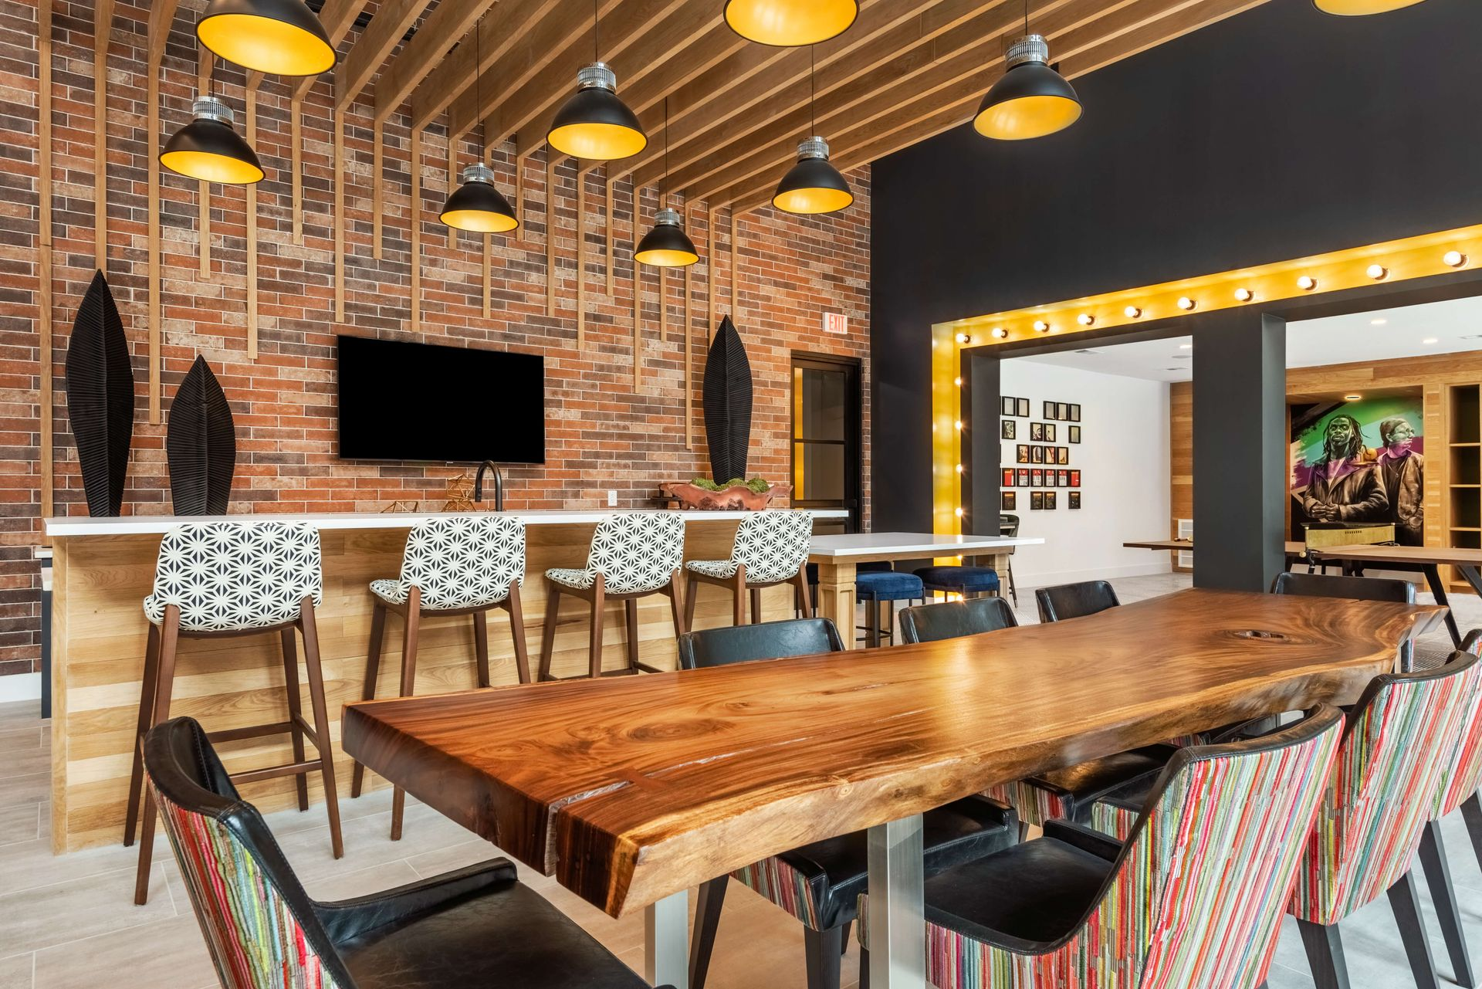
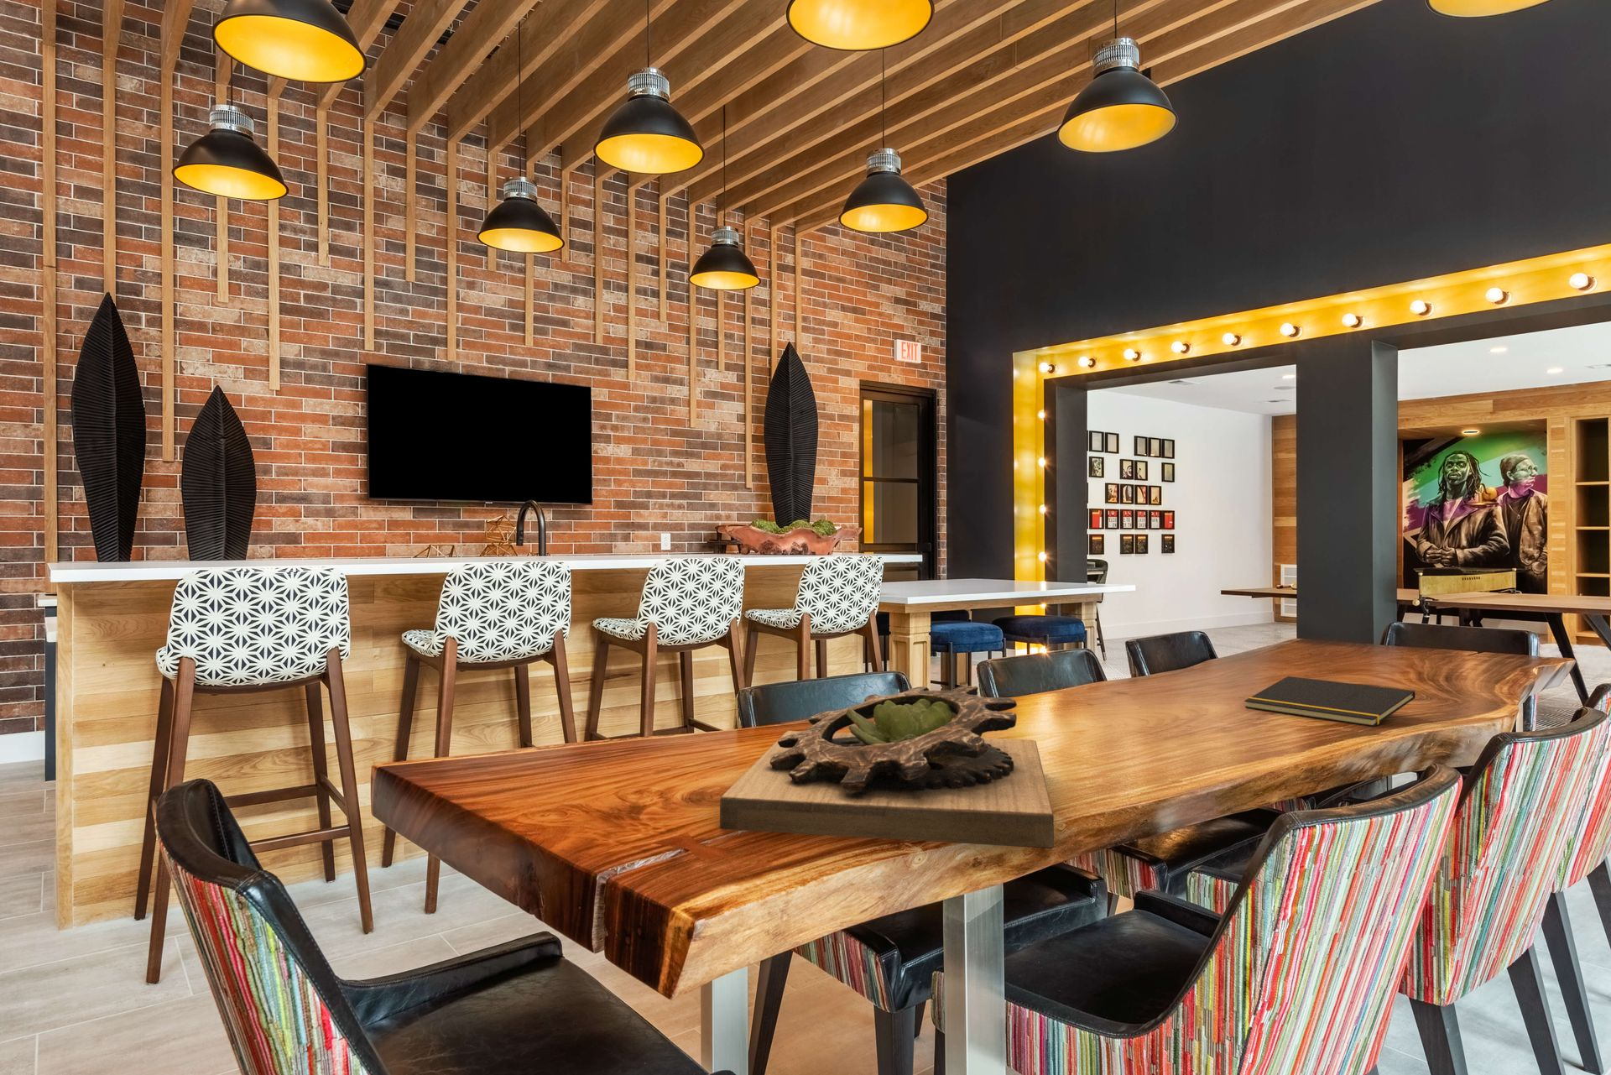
+ notepad [1244,675,1417,727]
+ succulent planter [719,685,1054,848]
